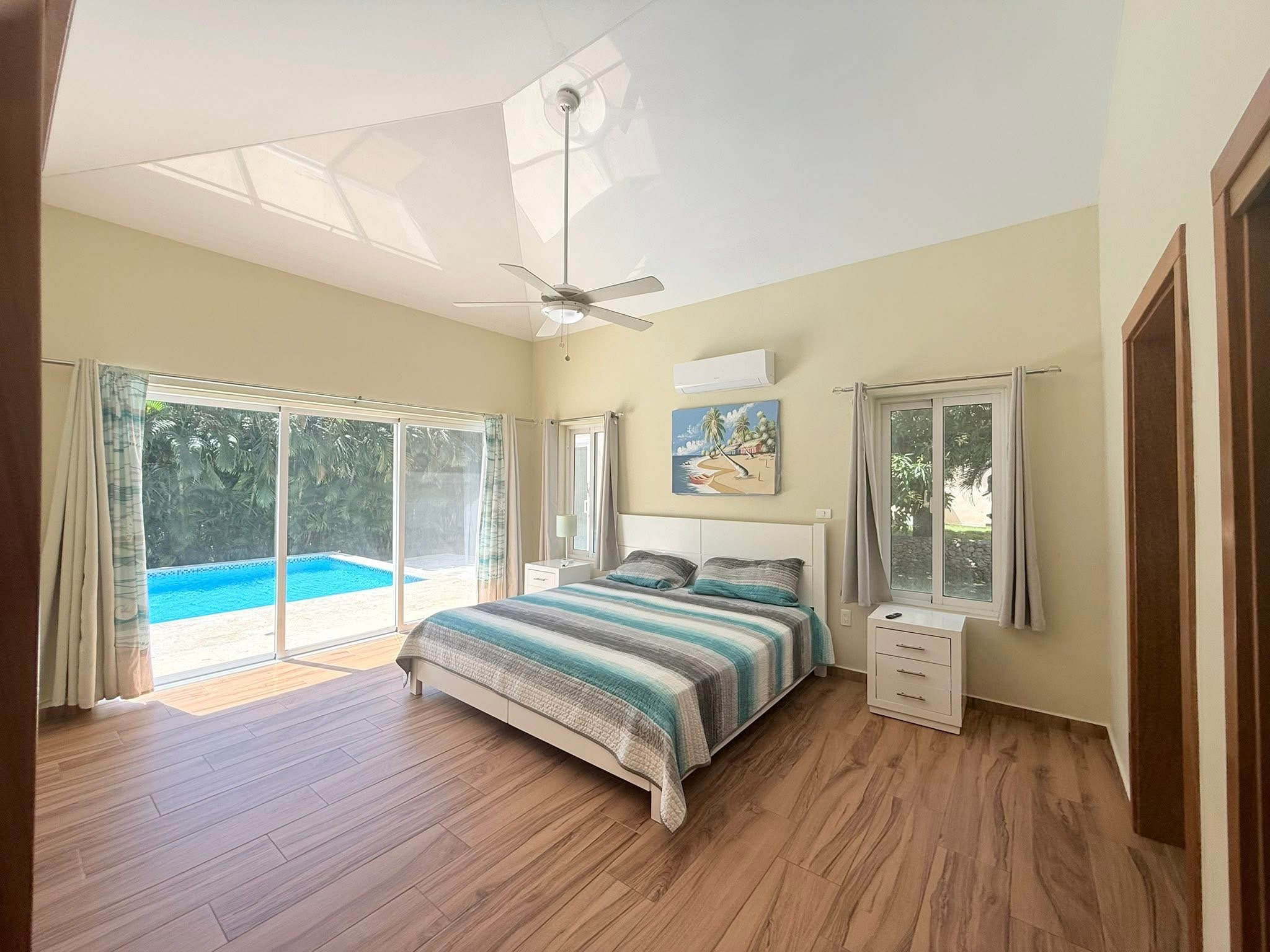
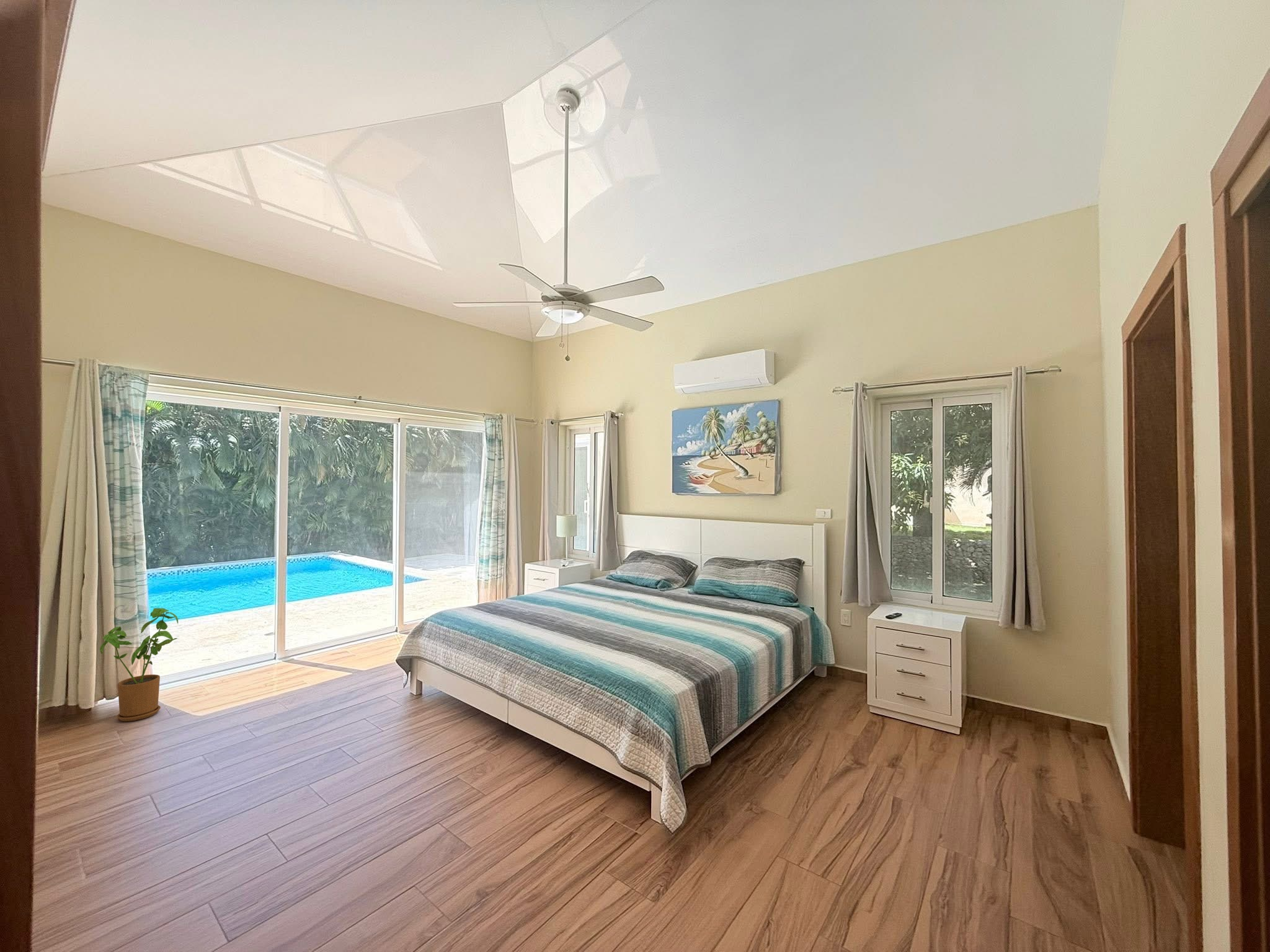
+ house plant [99,607,179,722]
